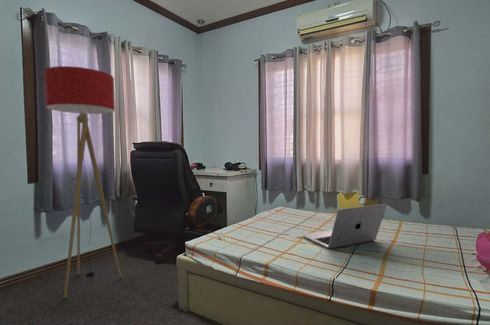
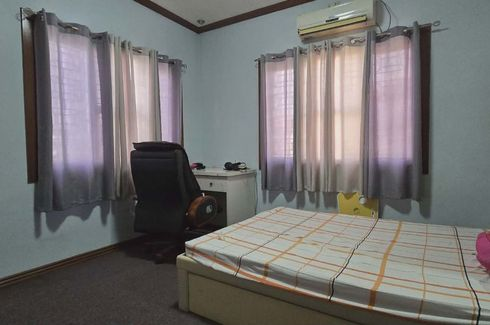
- laptop [302,203,388,249]
- floor lamp [44,65,122,299]
